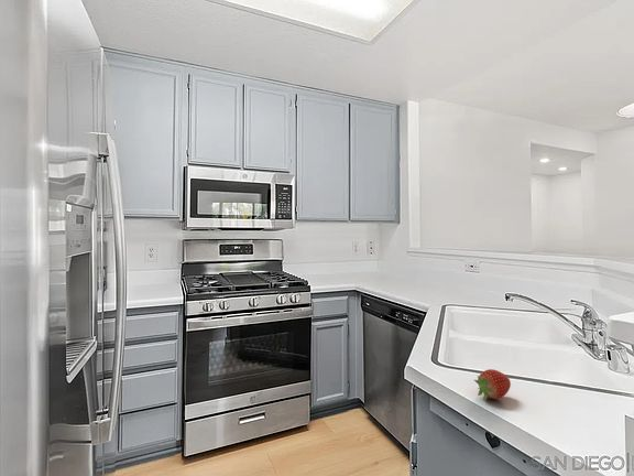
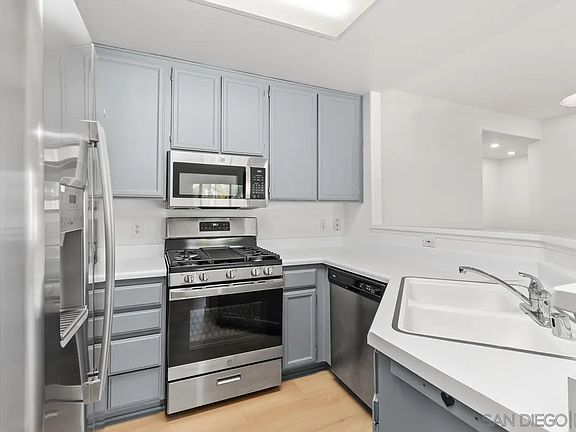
- fruit [473,368,512,402]
